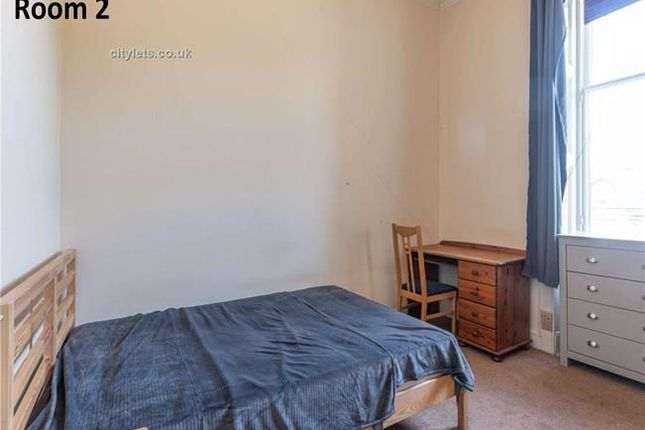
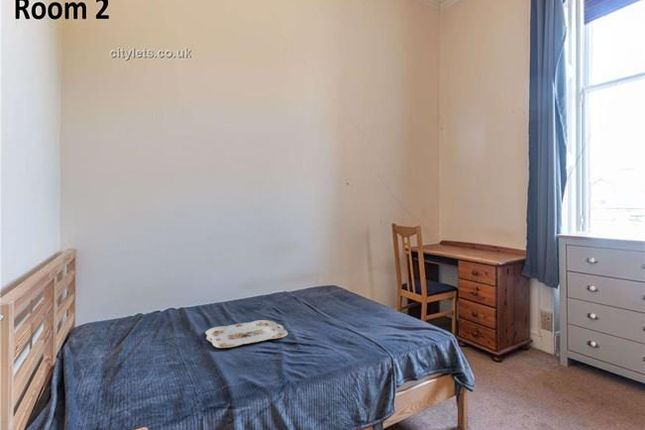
+ serving tray [204,319,289,349]
